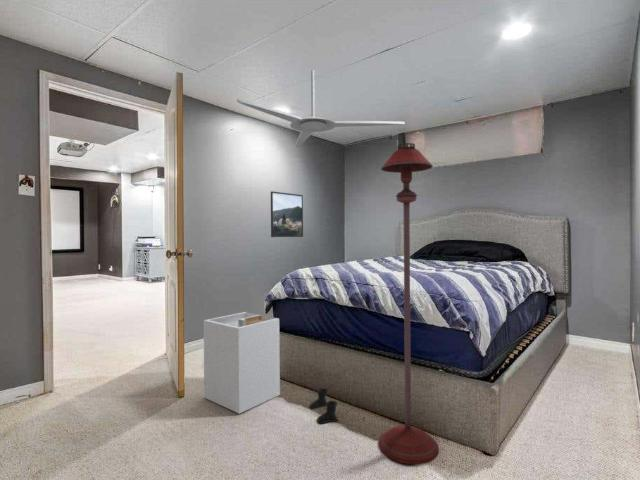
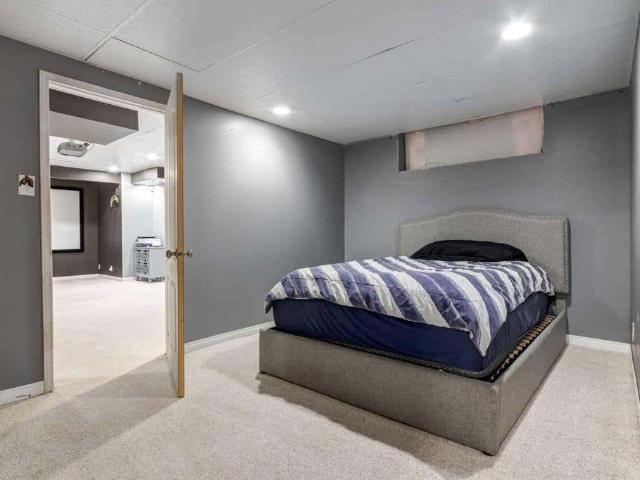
- ceiling fan [236,69,406,148]
- floor lamp [378,142,440,465]
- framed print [270,190,304,238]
- boots [309,387,339,425]
- laundry hamper [203,311,281,415]
